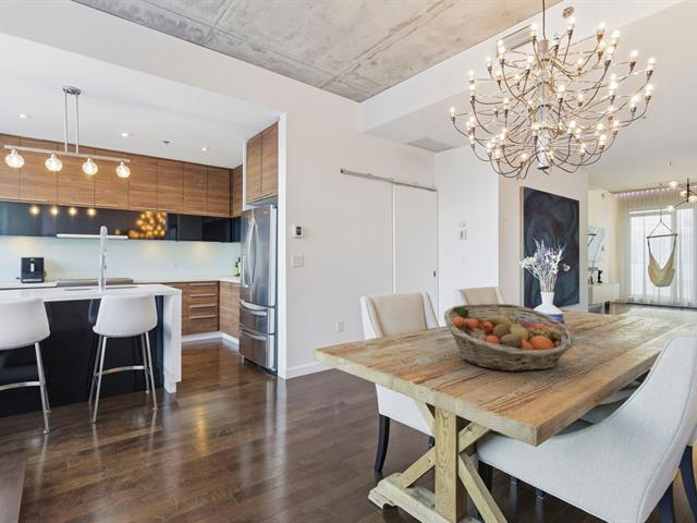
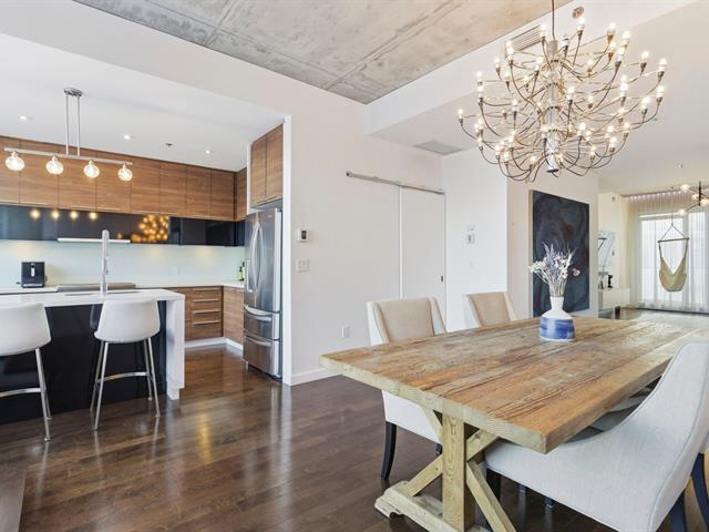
- fruit basket [443,302,576,373]
